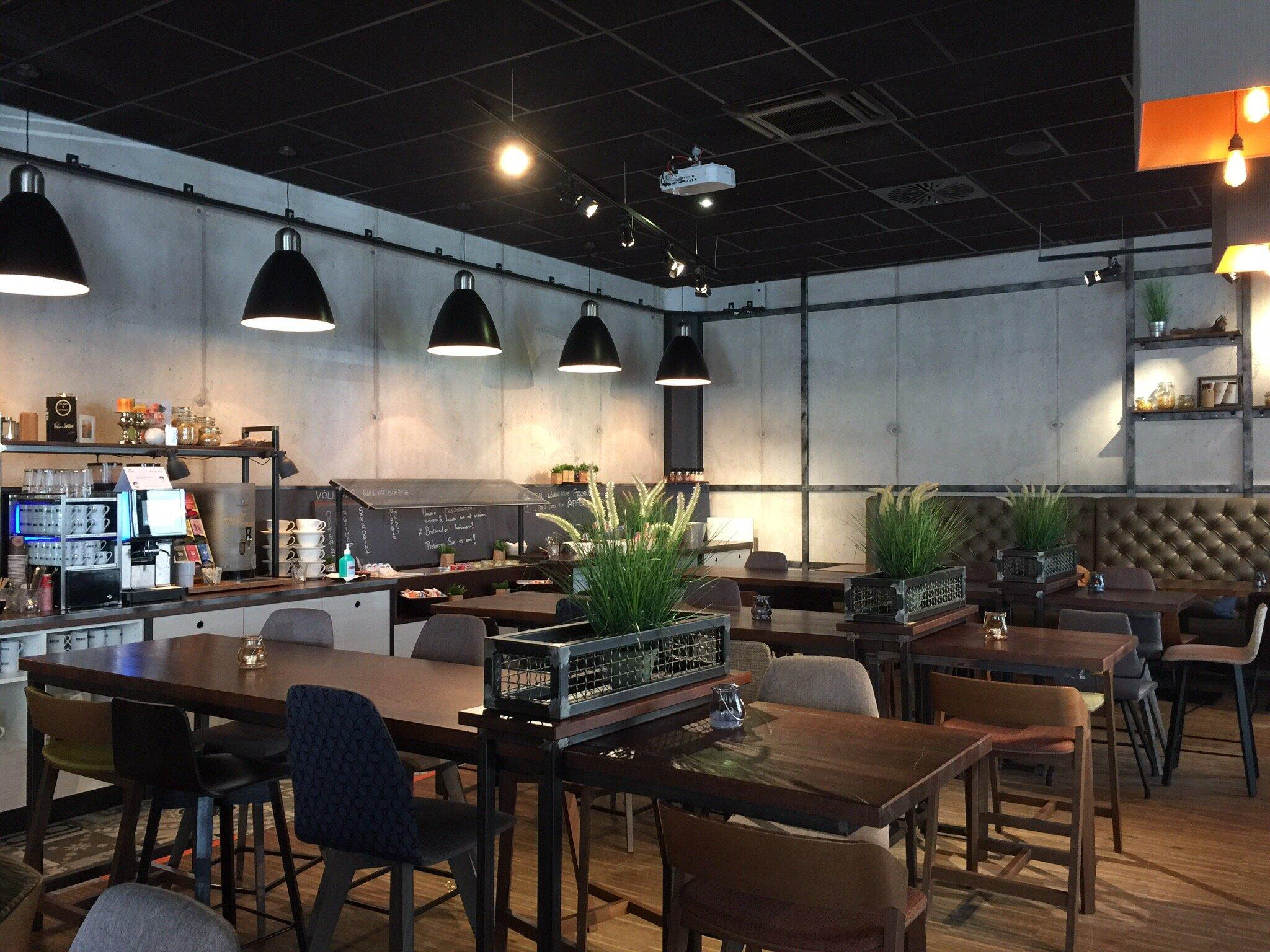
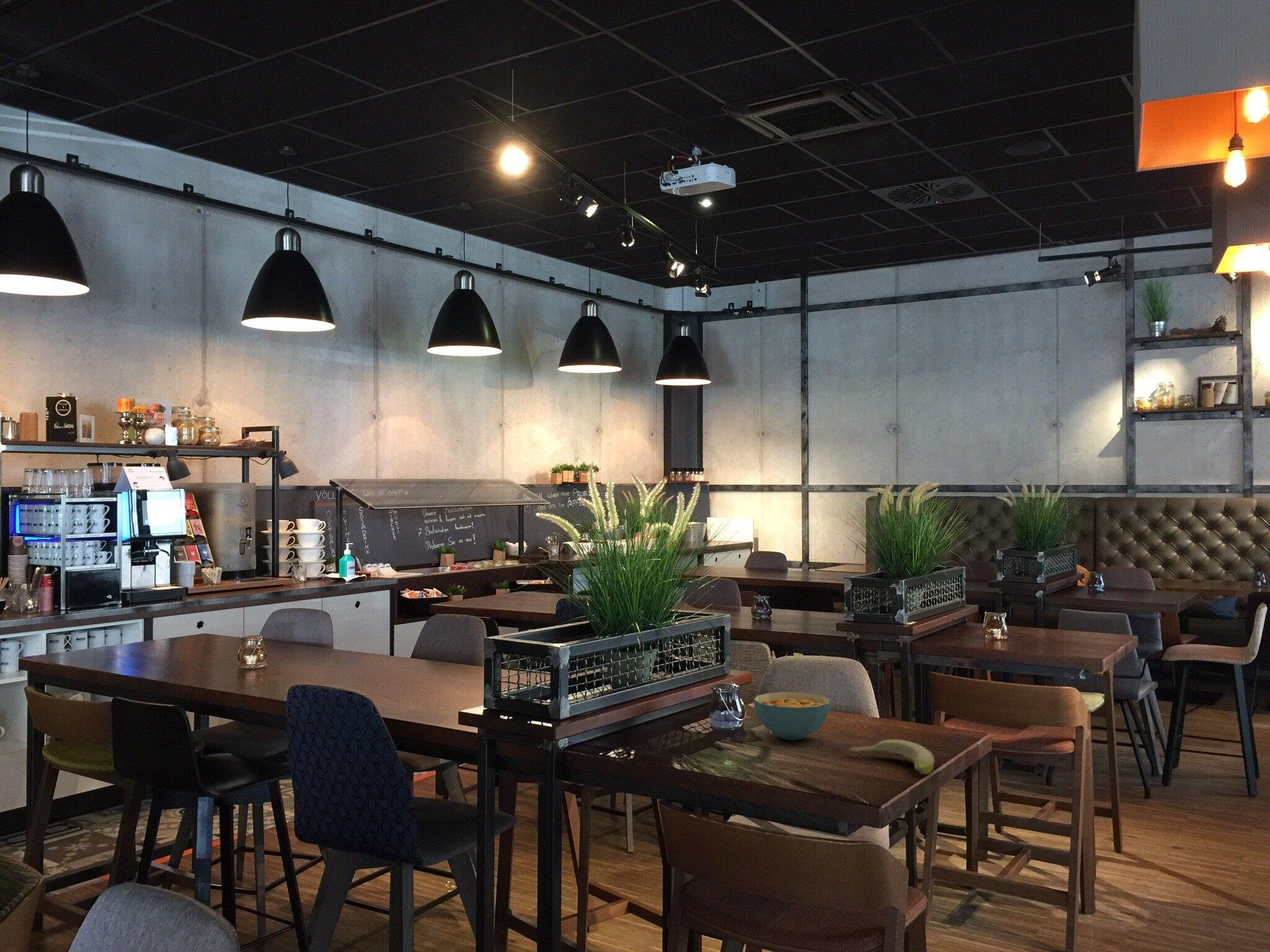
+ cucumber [848,739,935,775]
+ cereal bowl [753,691,831,741]
